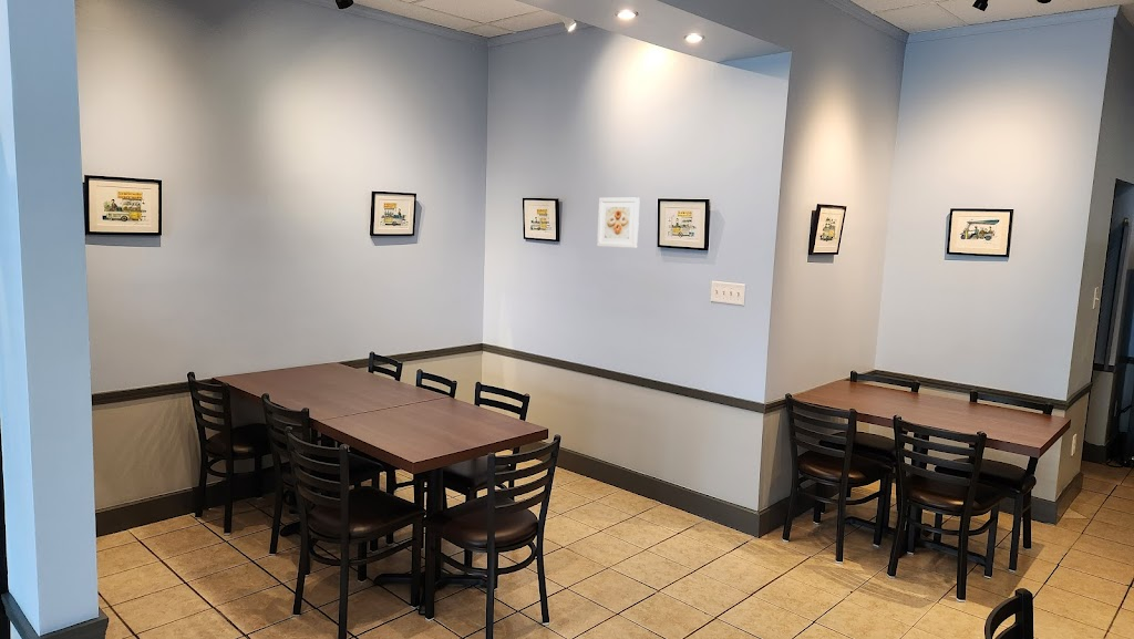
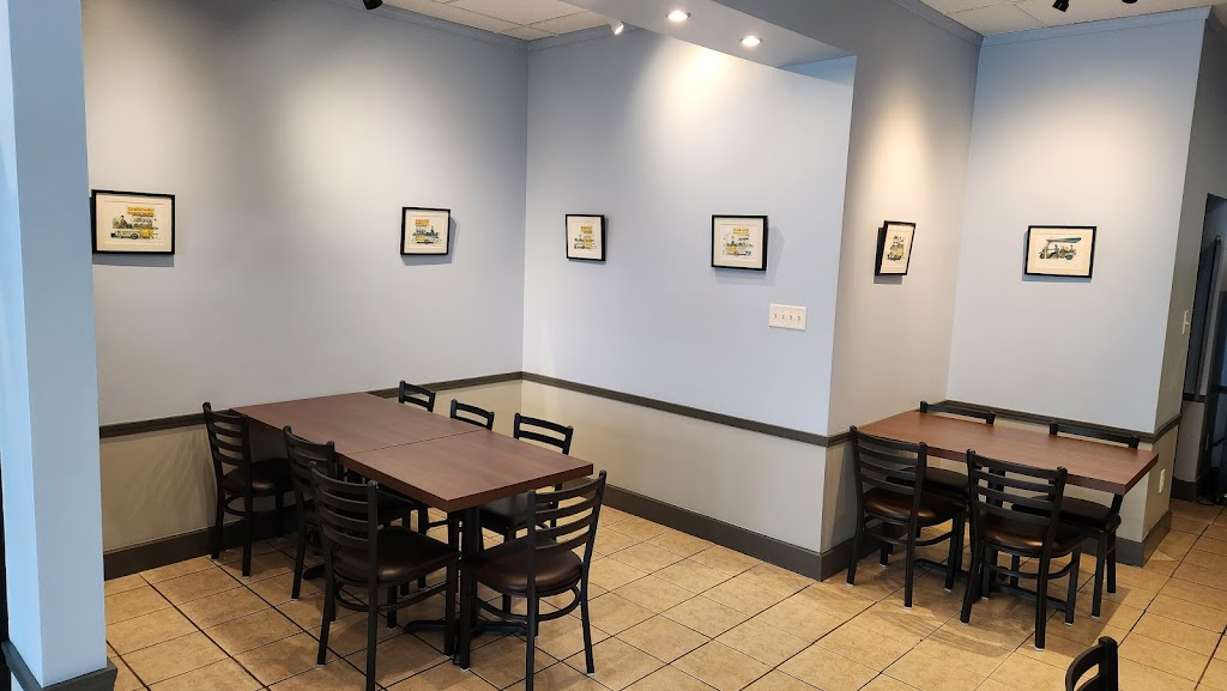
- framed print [596,196,641,249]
